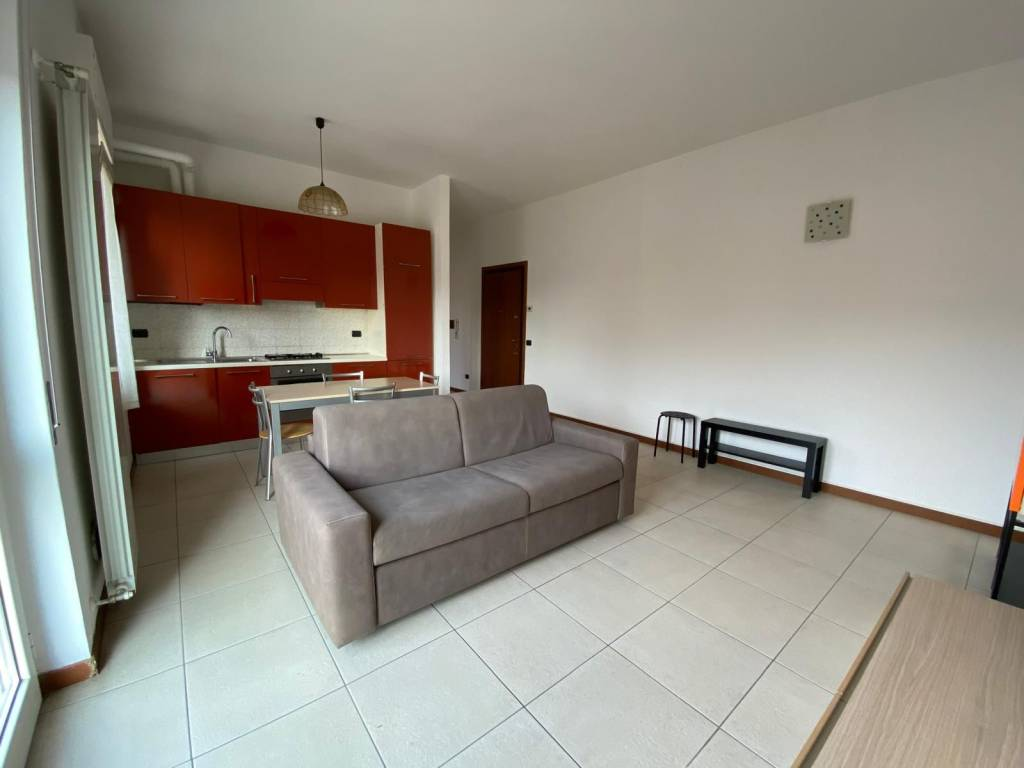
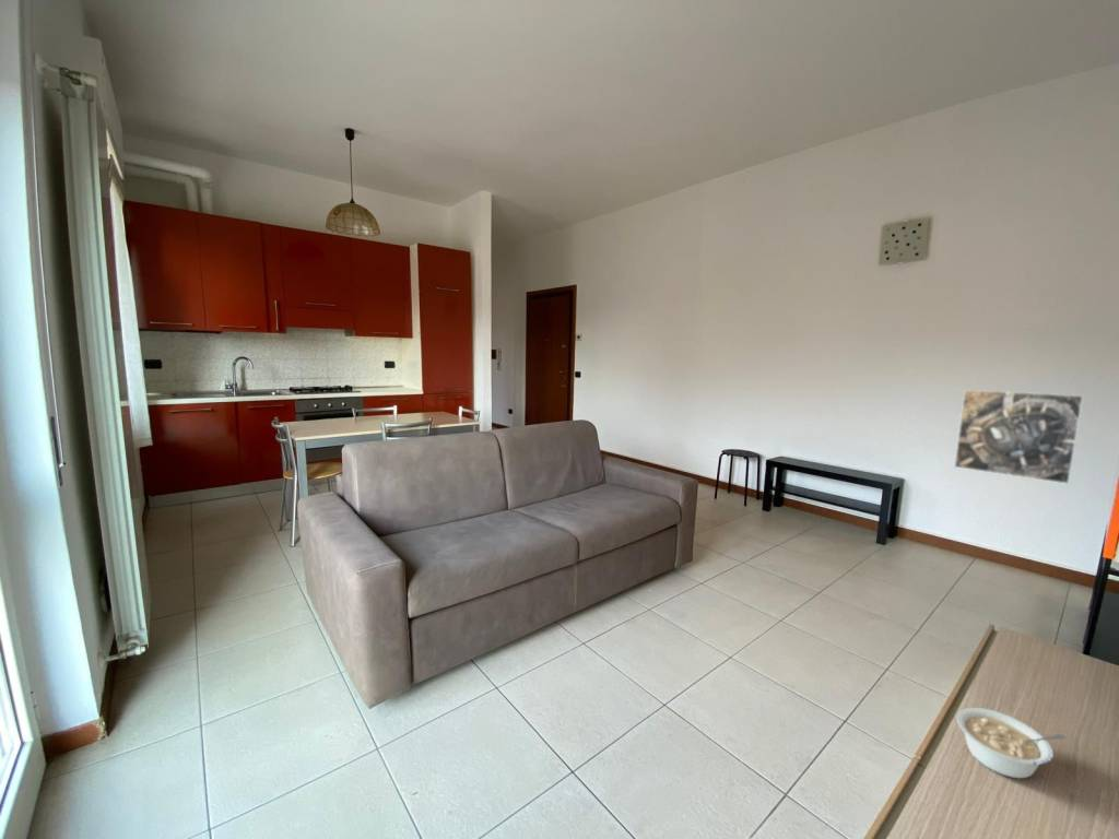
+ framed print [953,389,1084,485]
+ legume [956,707,1068,779]
